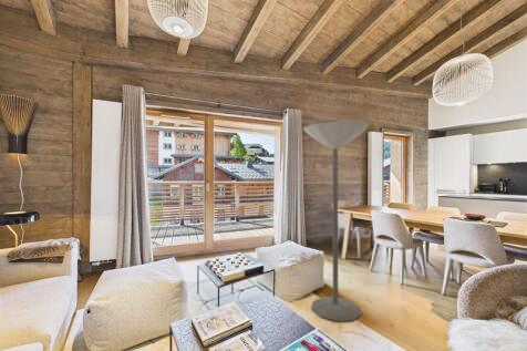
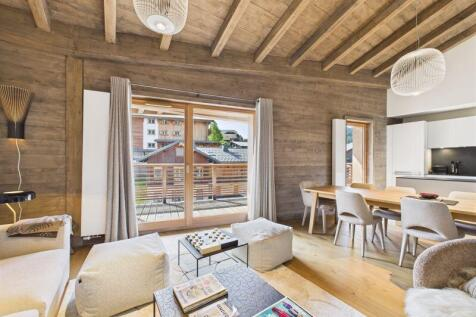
- floor lamp [302,118,371,322]
